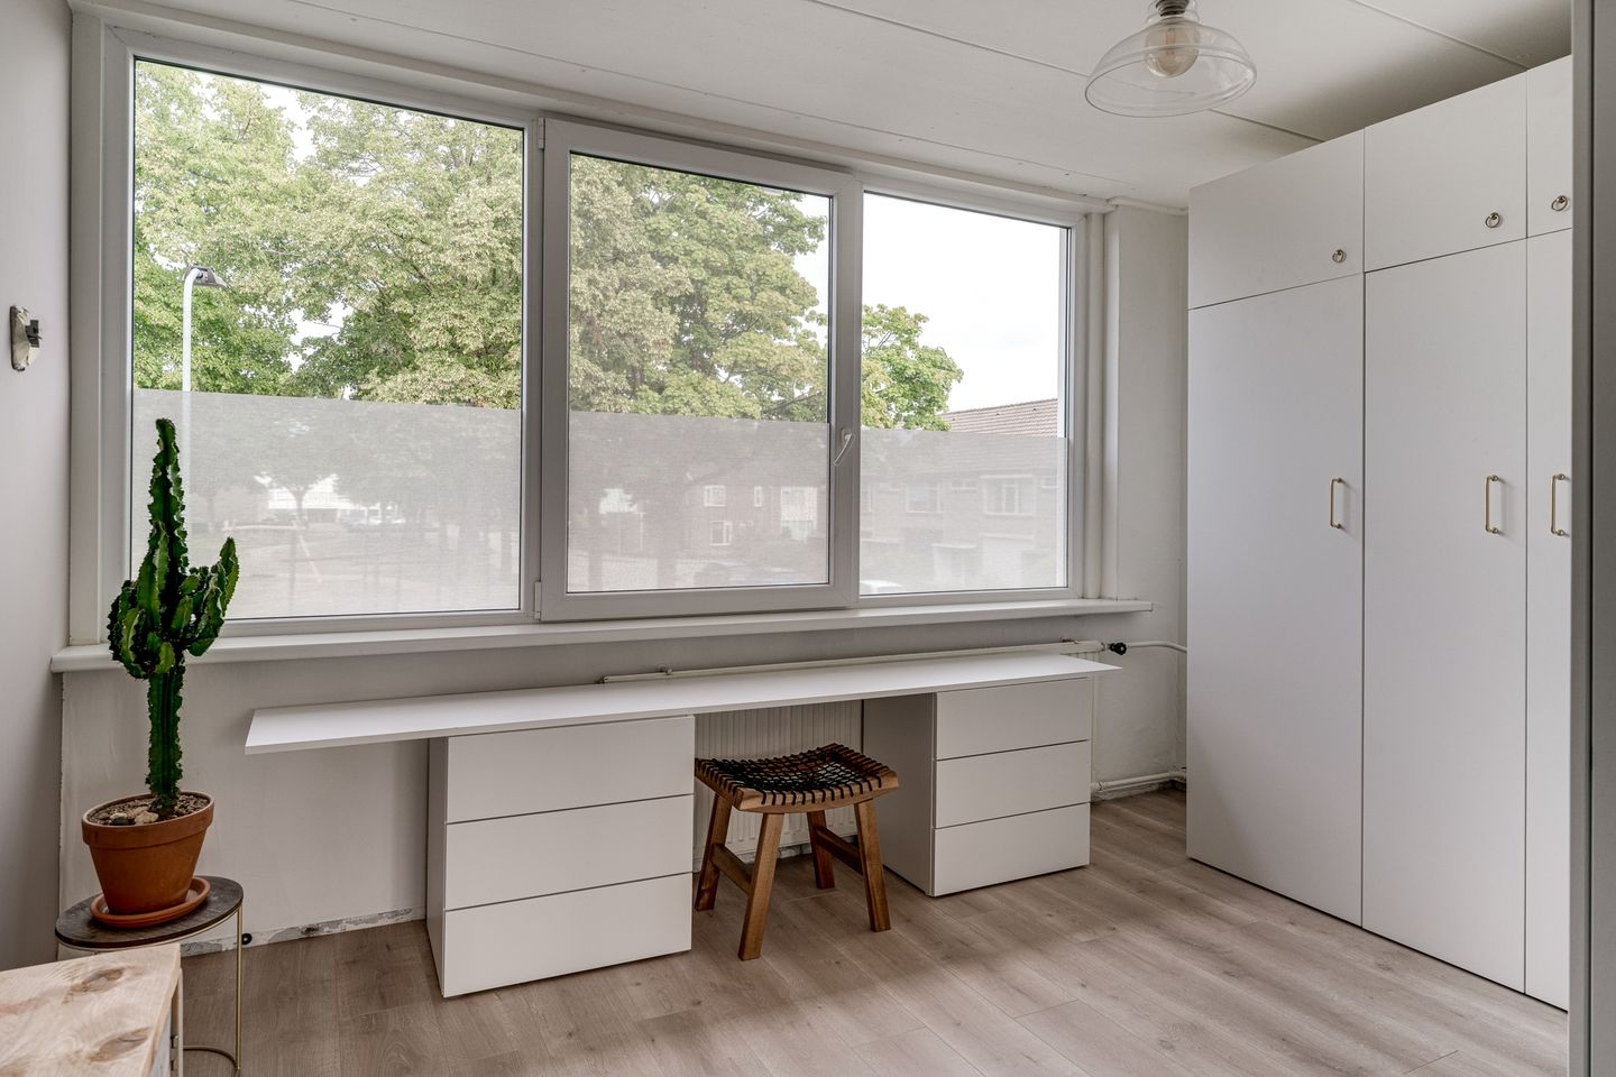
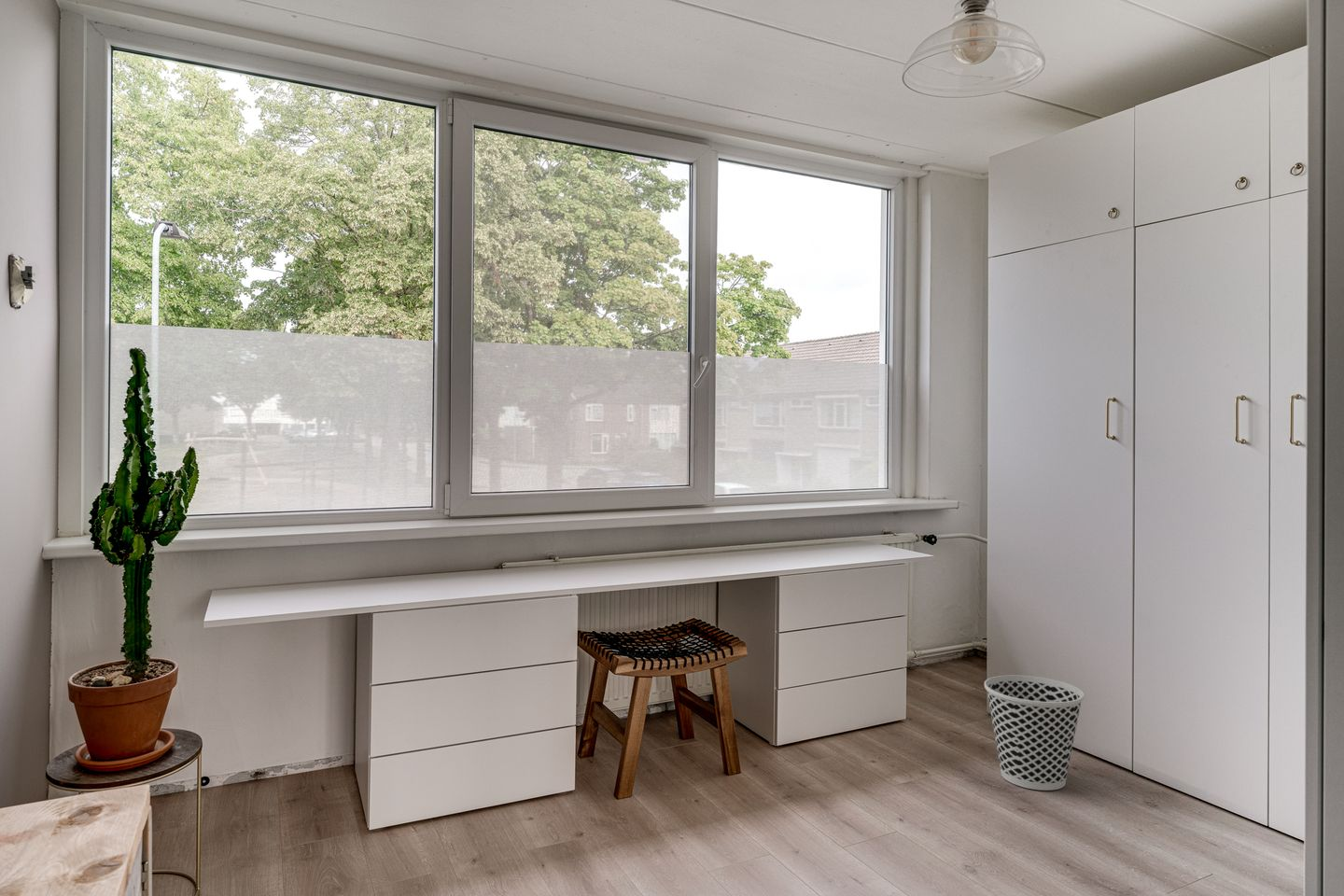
+ wastebasket [984,674,1085,791]
